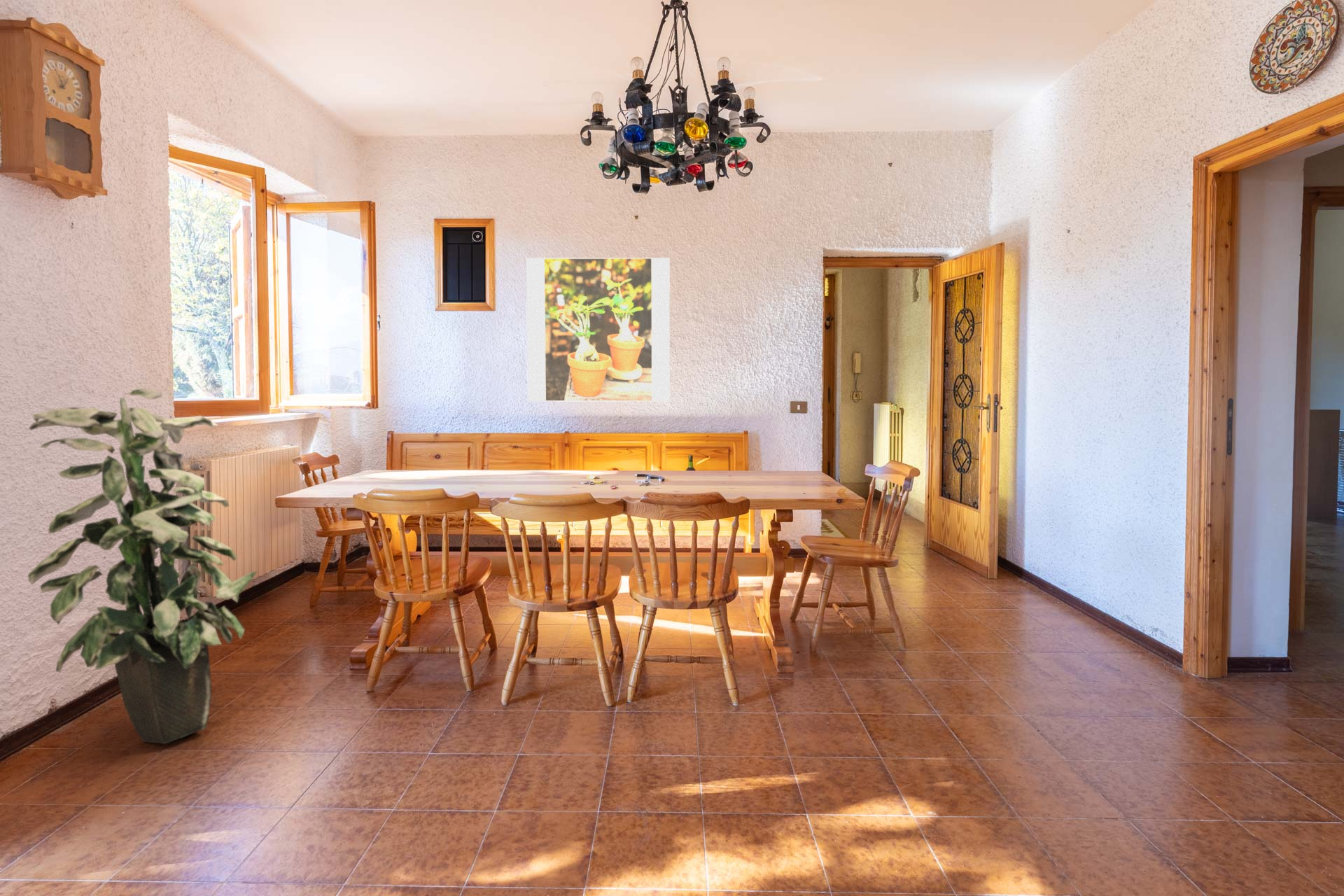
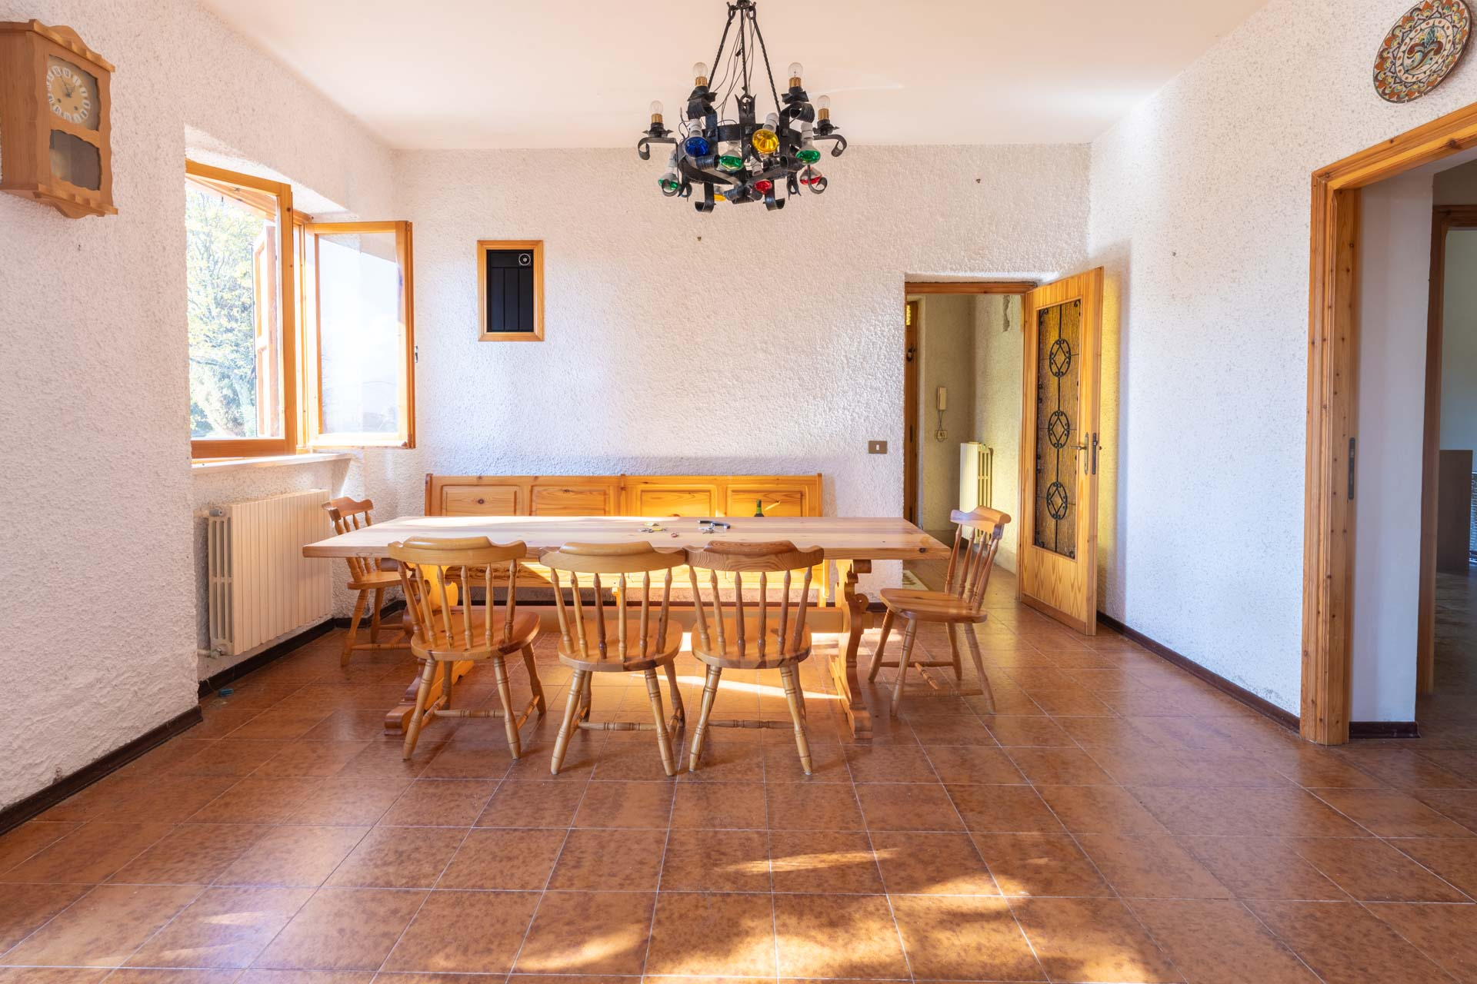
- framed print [526,257,671,402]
- indoor plant [27,388,258,745]
